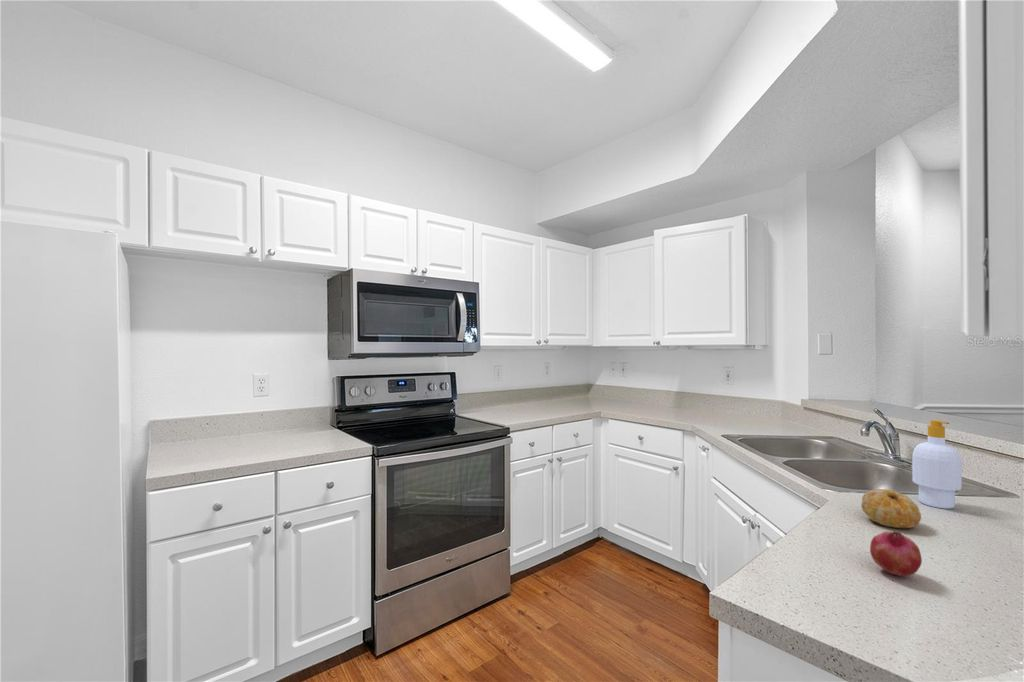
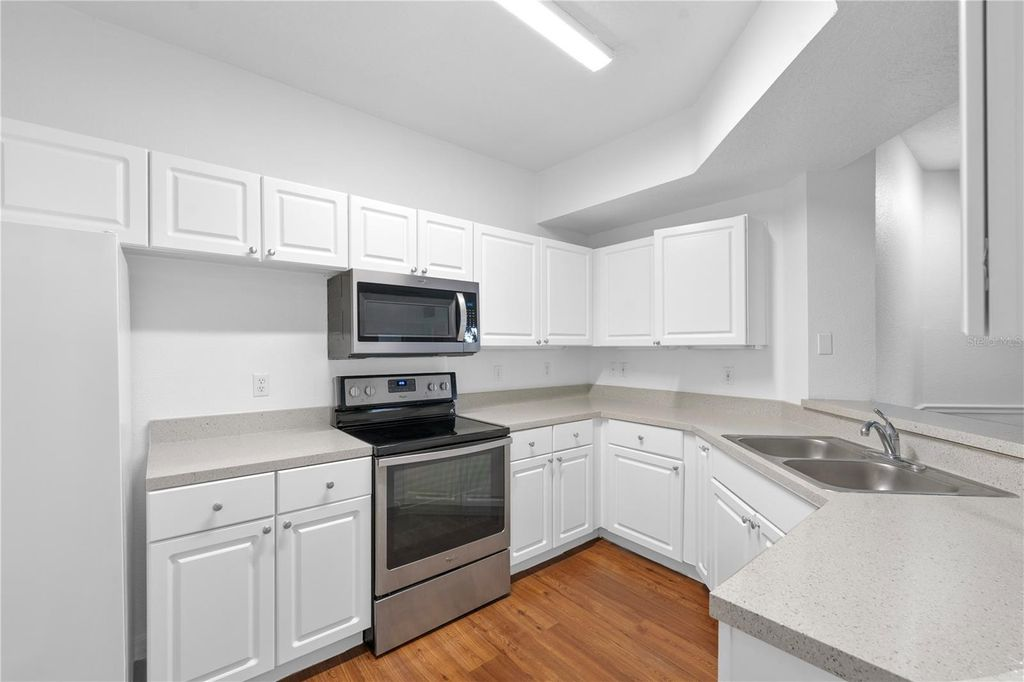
- fruit [869,530,923,577]
- fruit [860,488,922,529]
- soap bottle [911,419,963,510]
